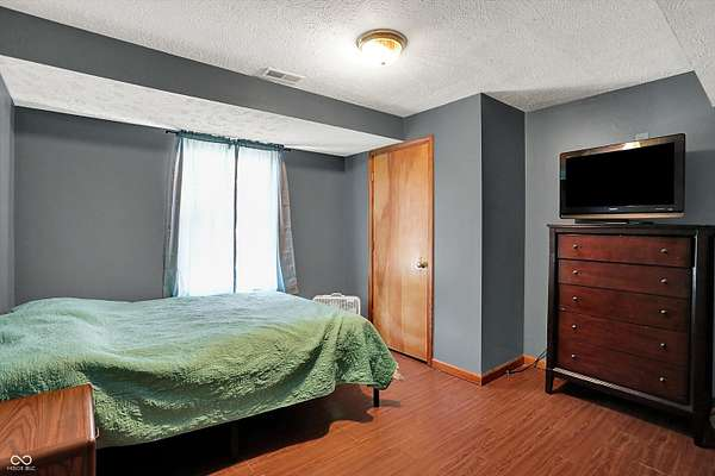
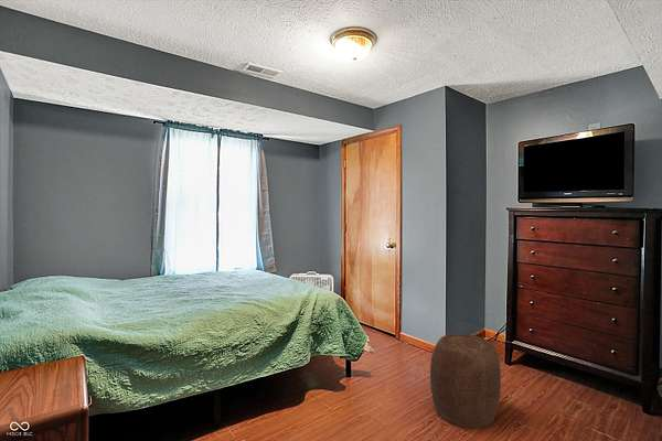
+ stool [429,333,502,430]
